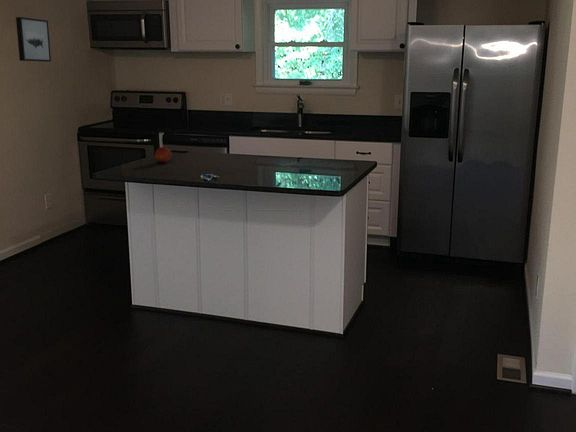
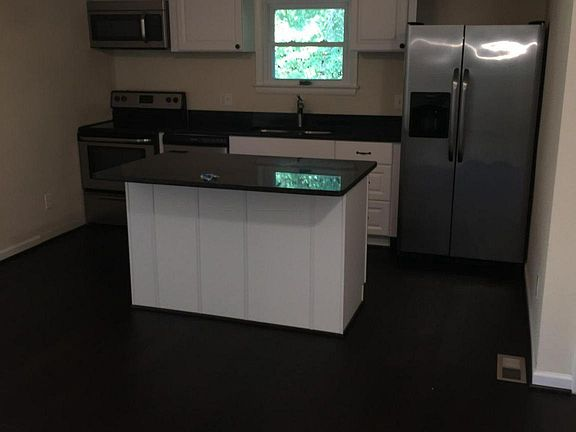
- wall art [15,16,52,63]
- fruit [154,146,172,164]
